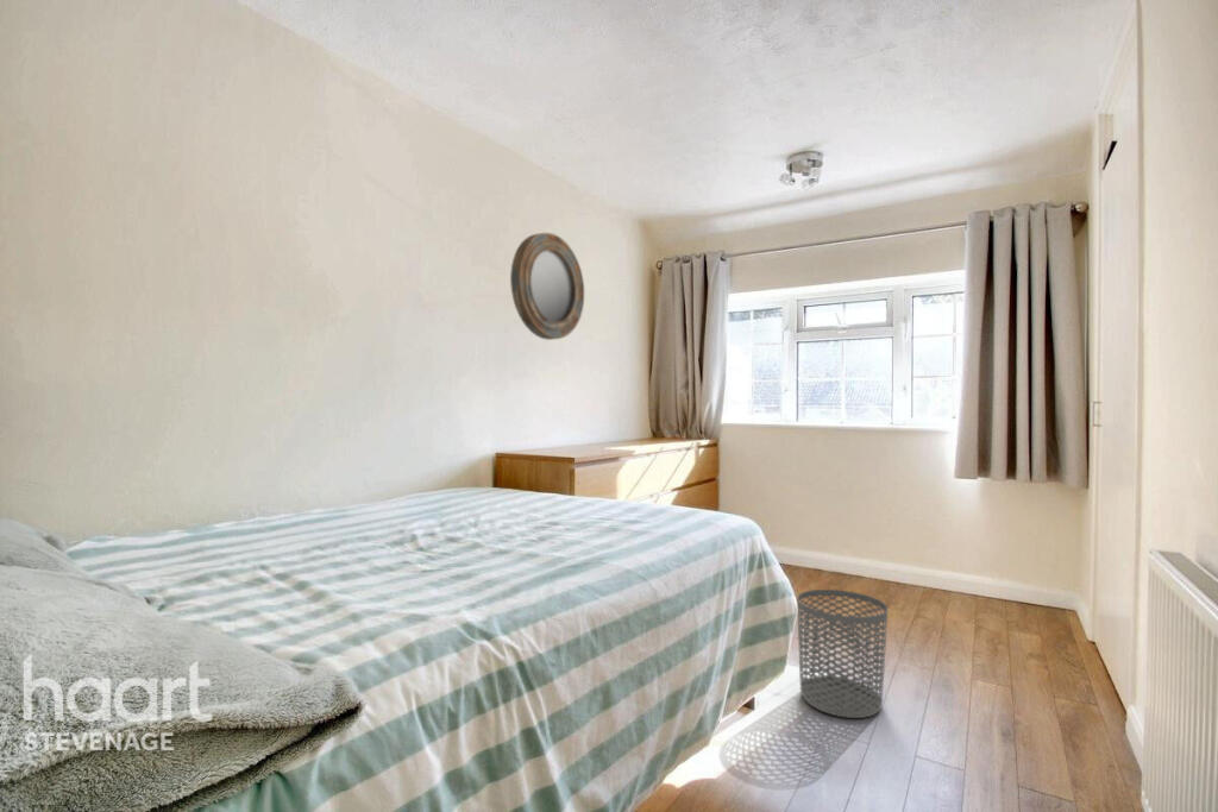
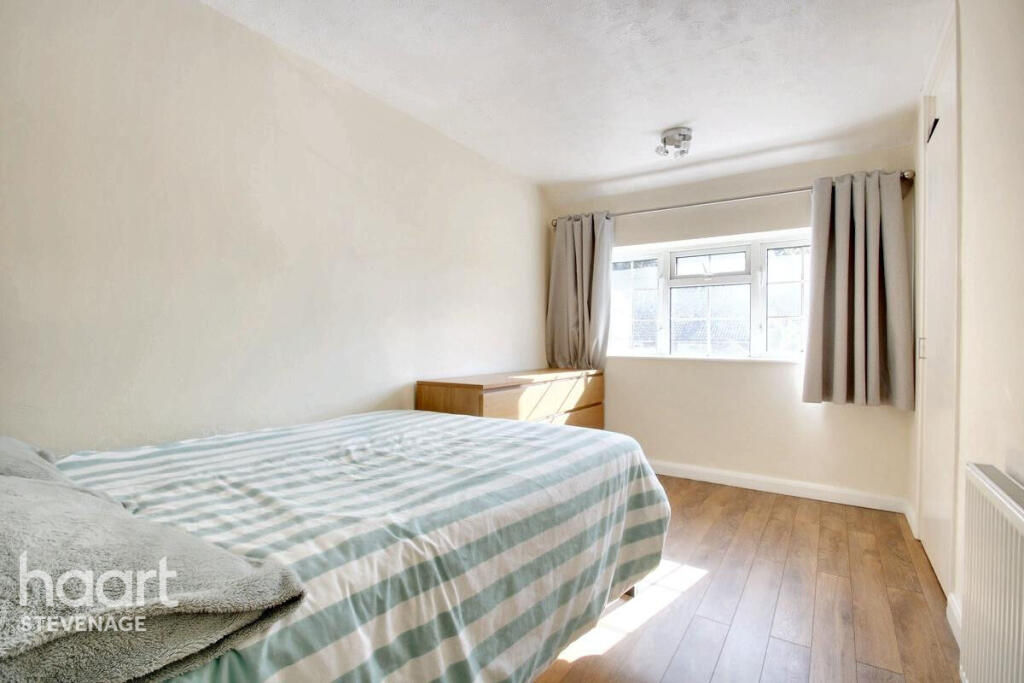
- home mirror [509,232,585,341]
- waste bin [796,588,889,719]
